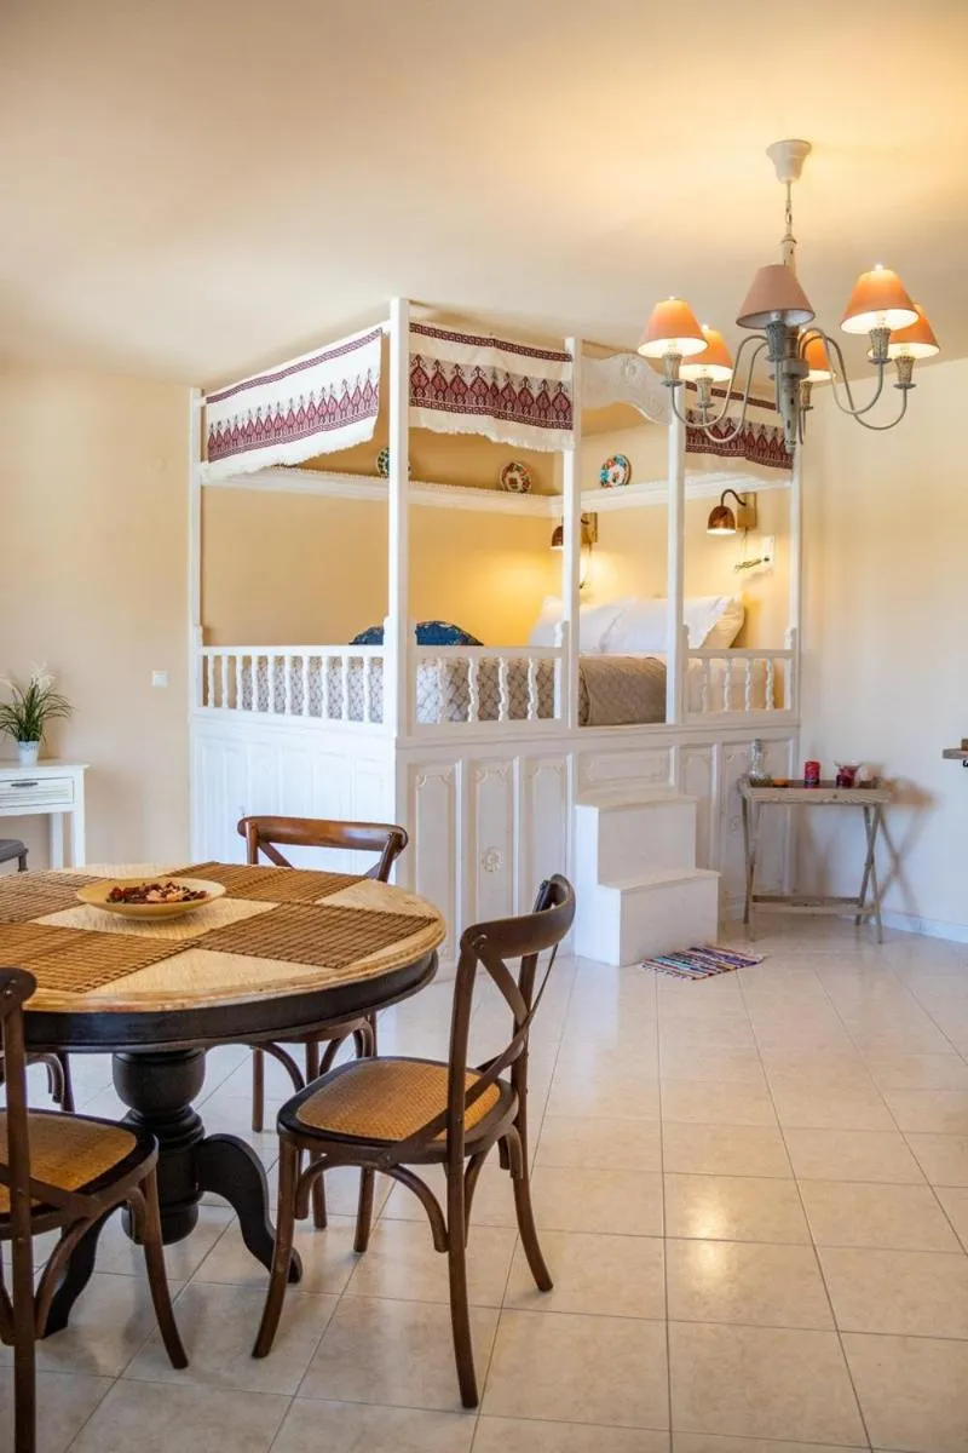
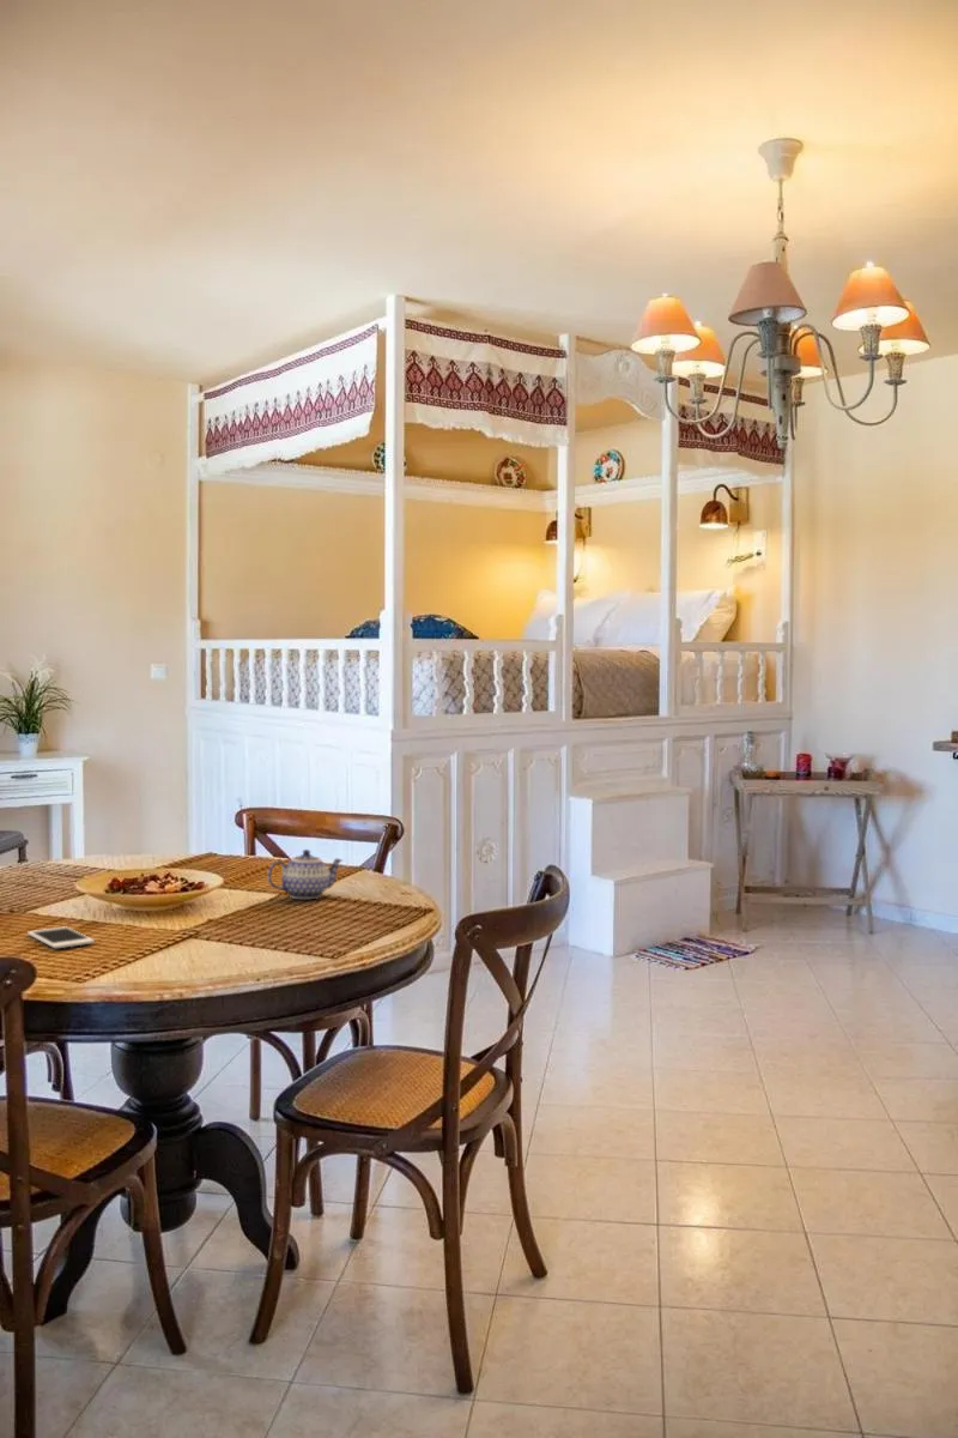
+ cell phone [26,925,96,949]
+ teapot [266,848,344,900]
